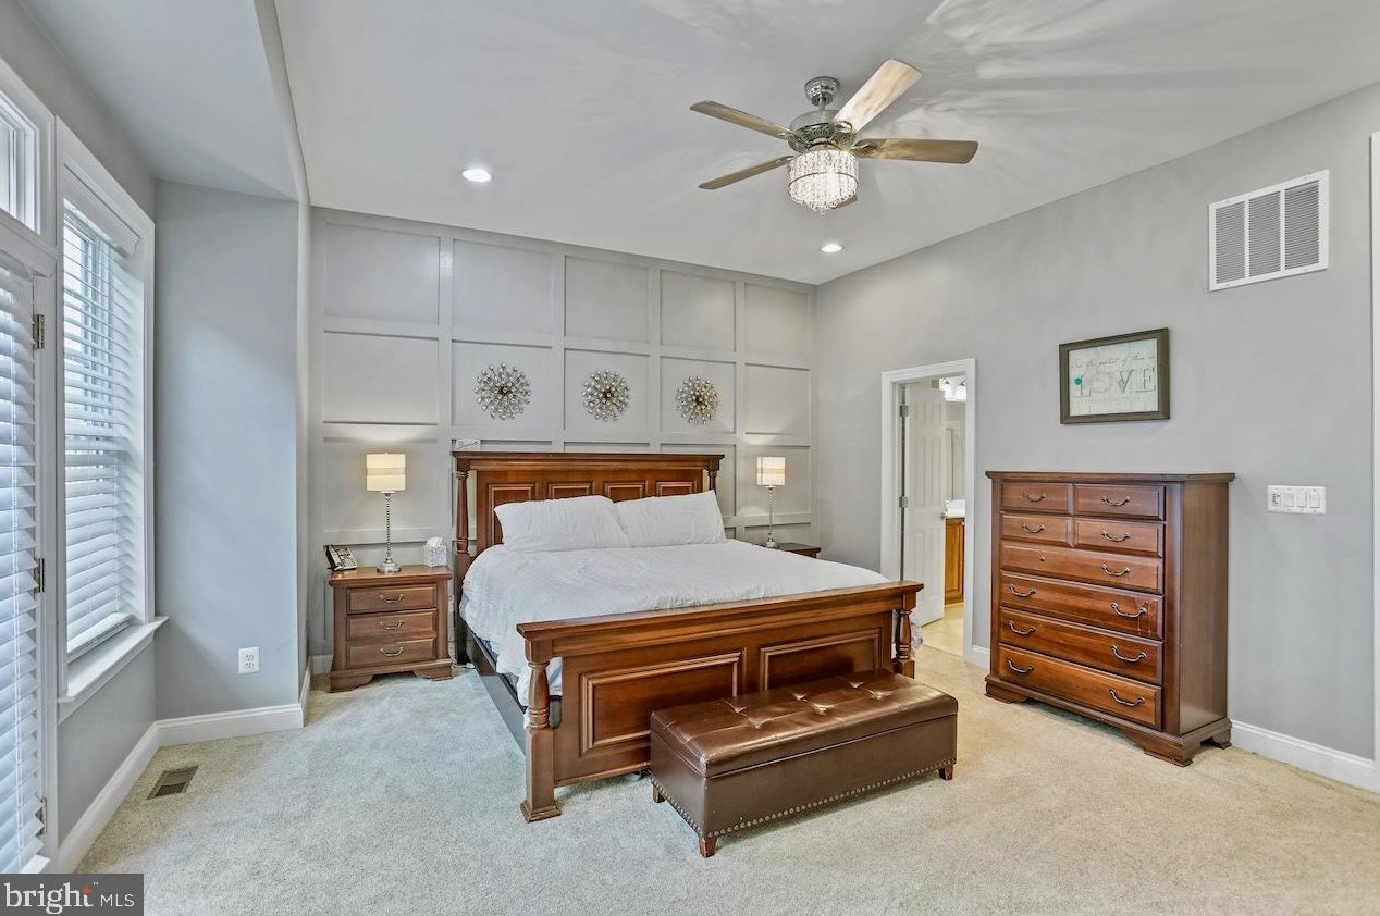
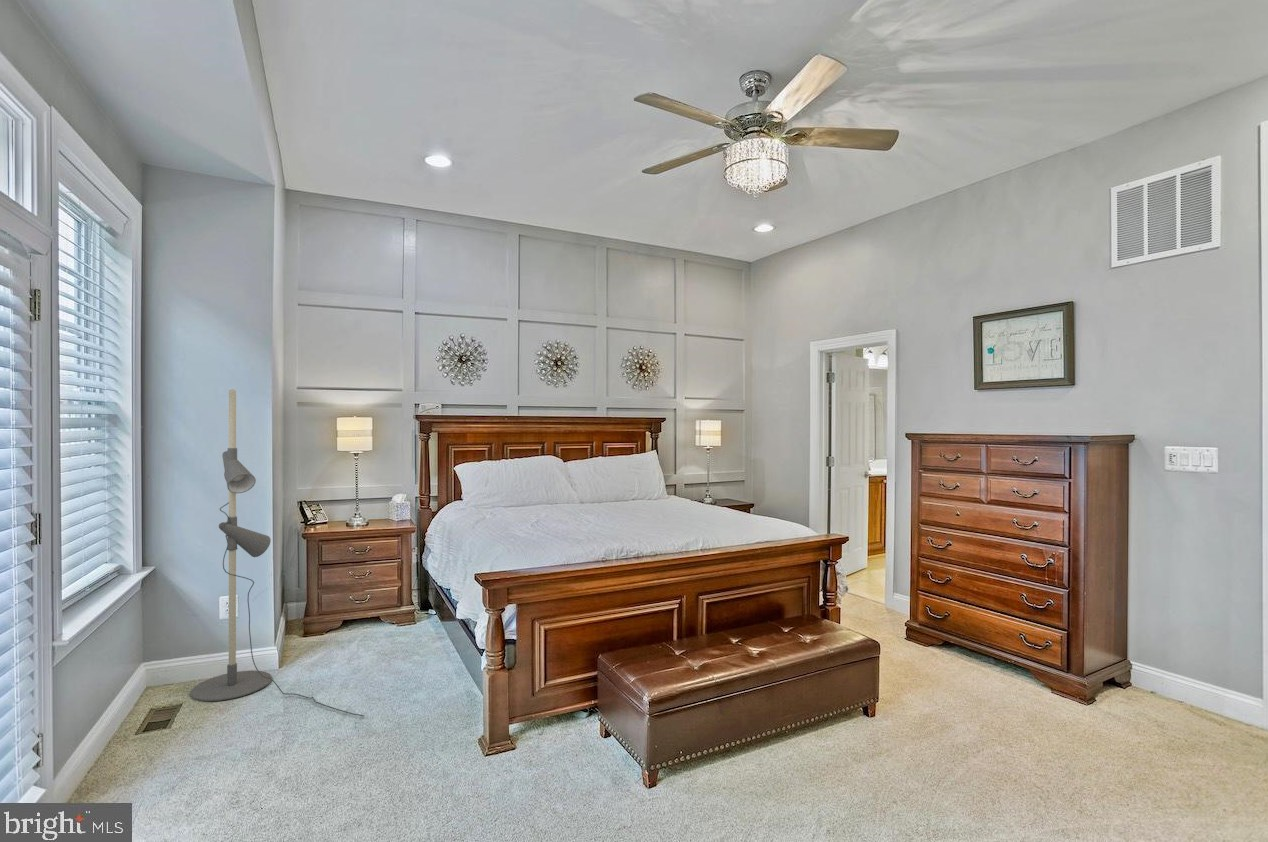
+ floor lamp [189,388,365,717]
